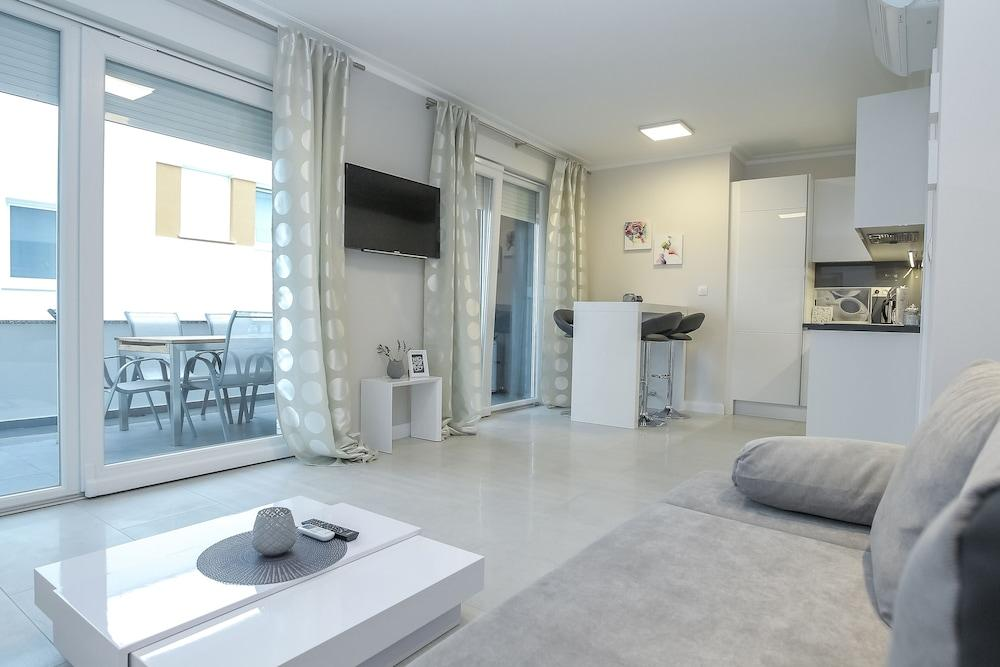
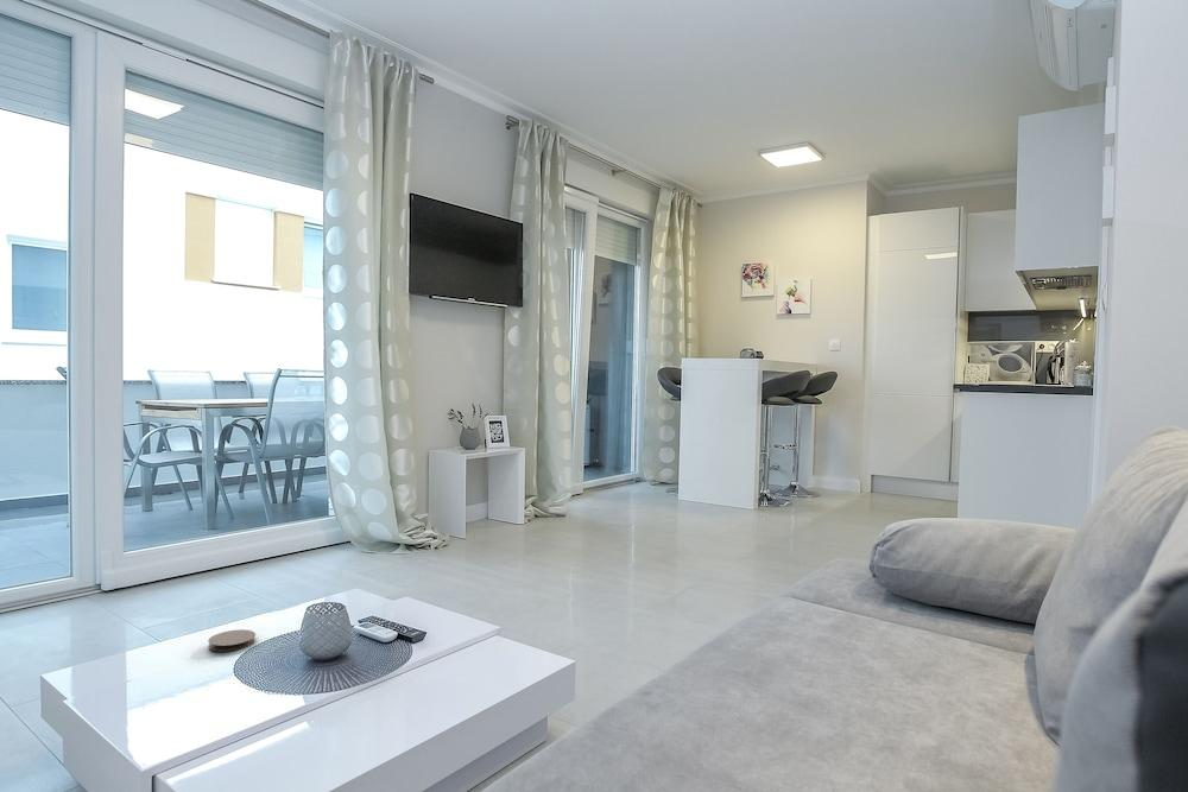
+ coaster [207,628,257,653]
